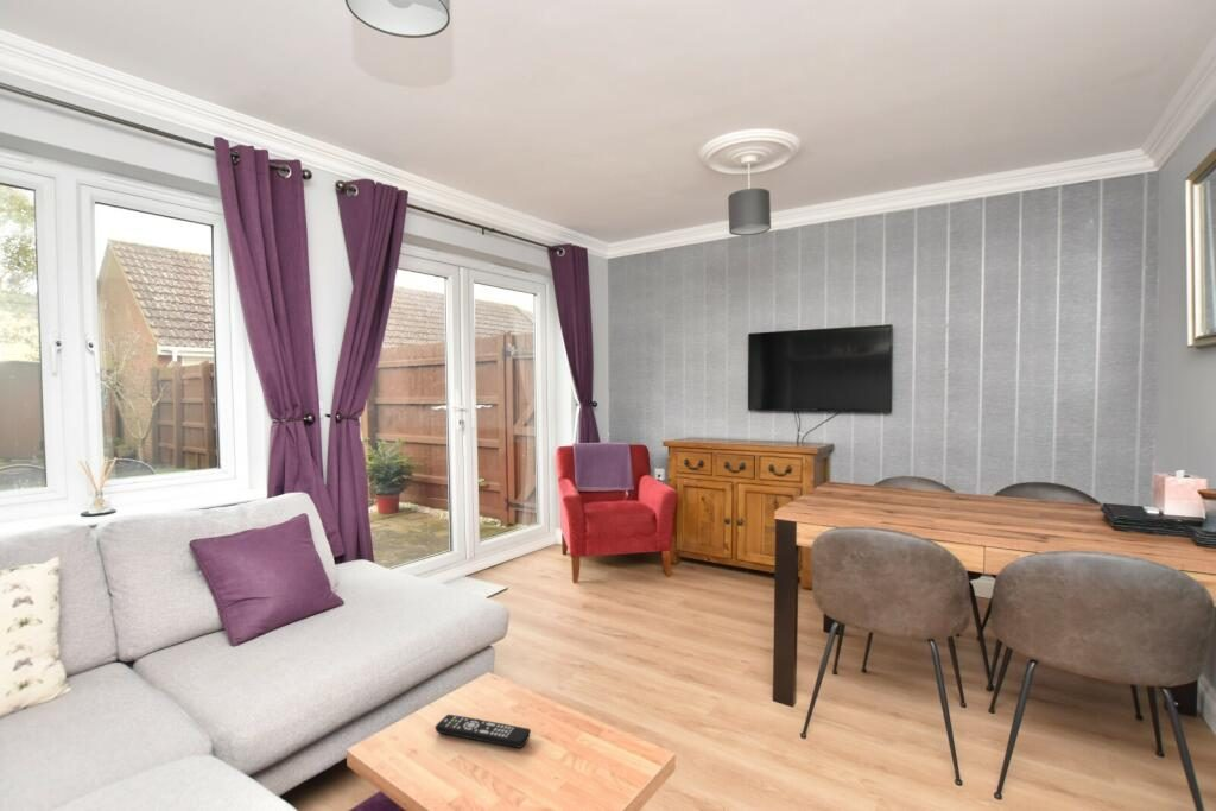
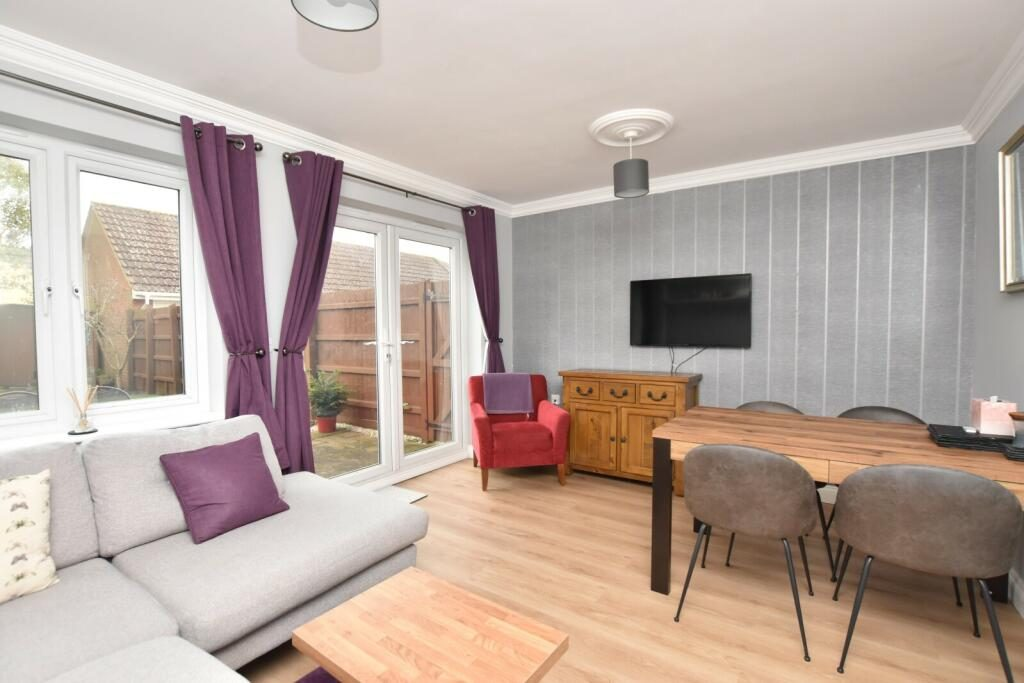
- remote control [435,714,532,749]
